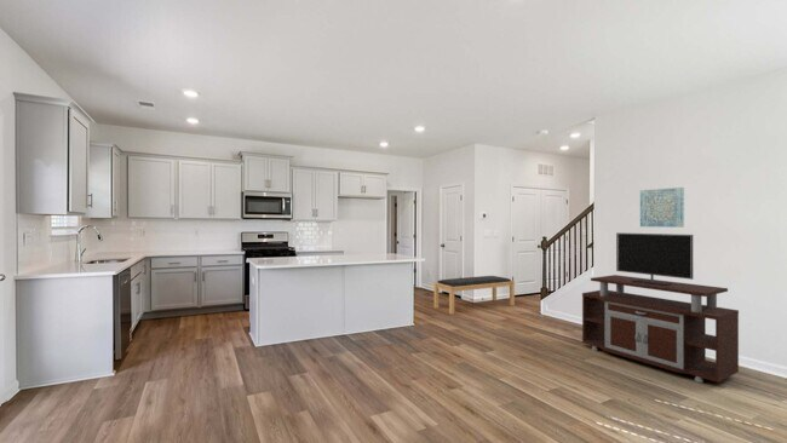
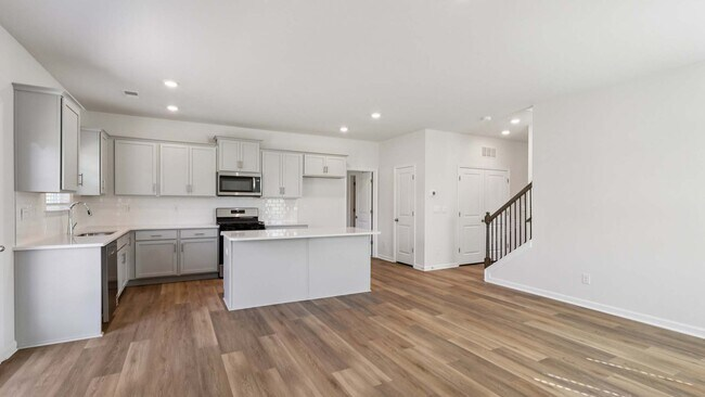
- tv stand [581,231,740,384]
- bench [433,275,516,315]
- wall art [639,186,685,229]
